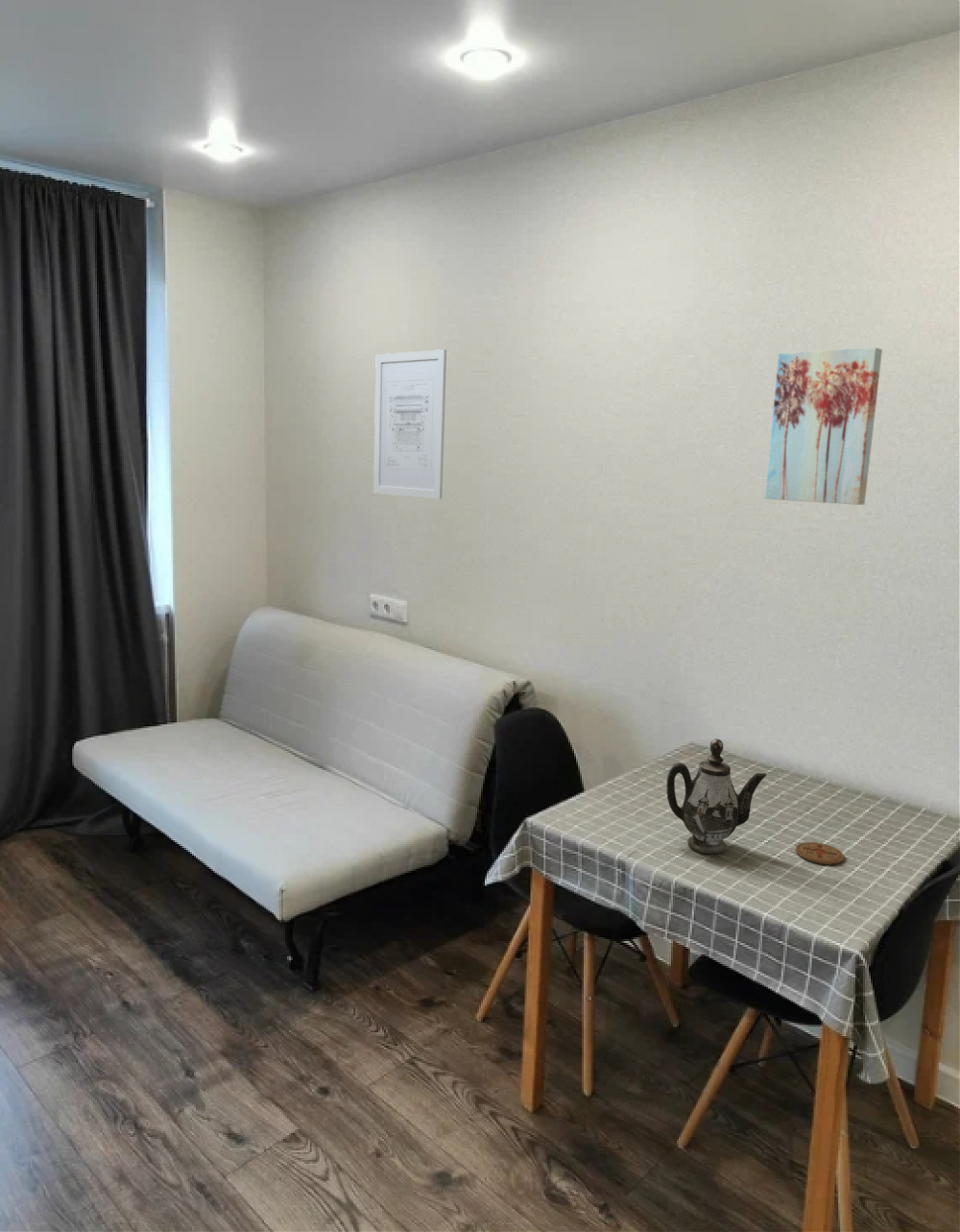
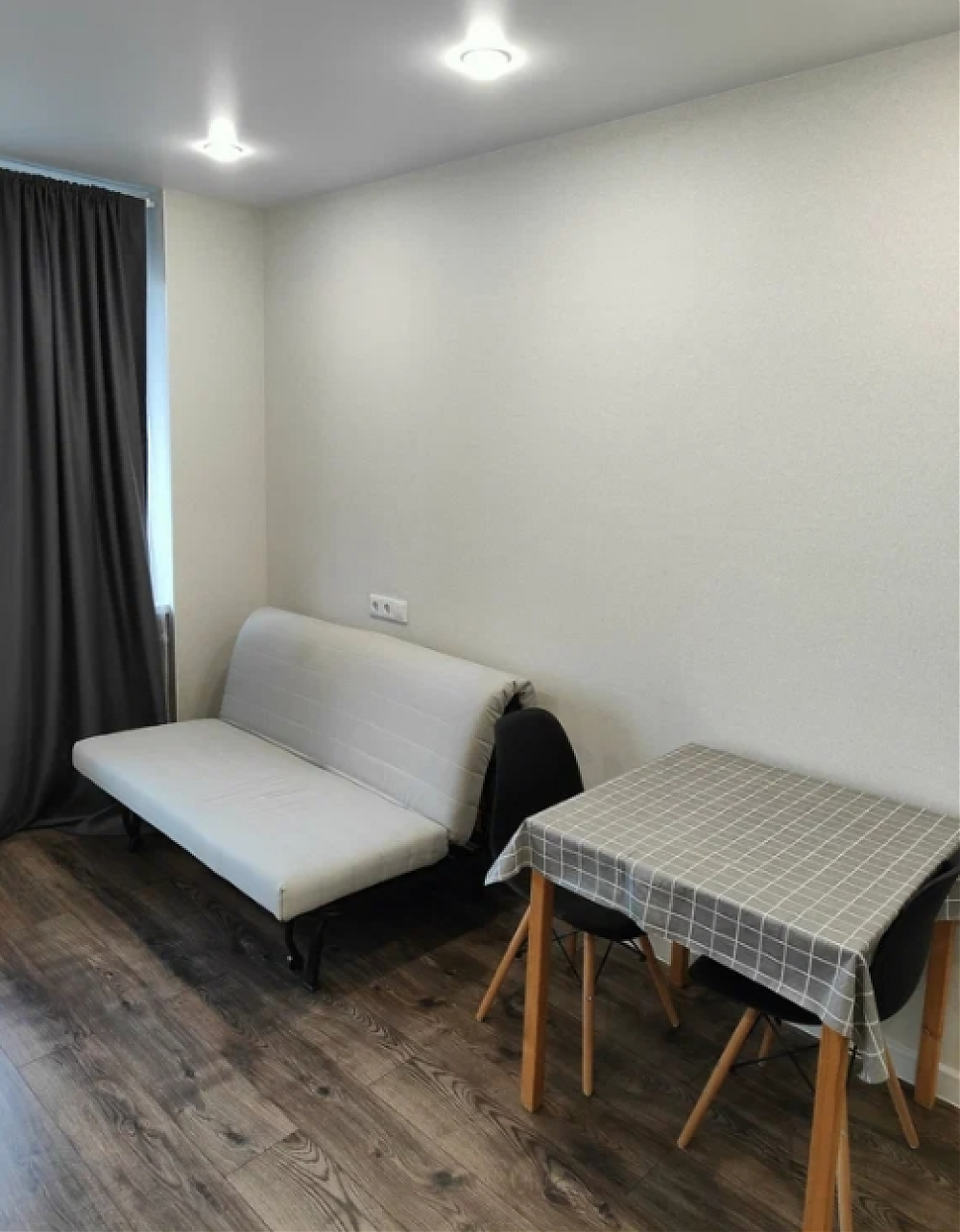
- wall art [372,349,447,500]
- wall art [764,347,883,506]
- coaster [795,841,845,865]
- teapot [665,737,768,855]
